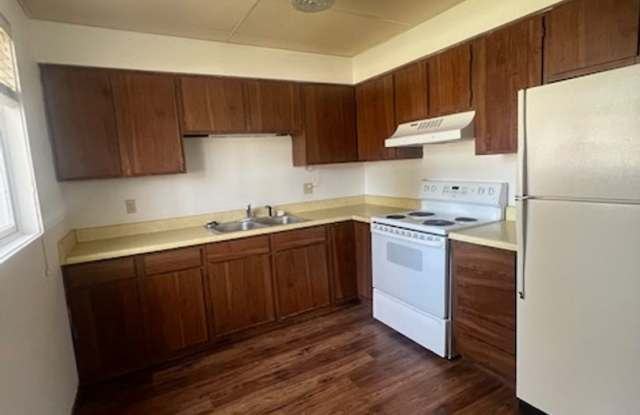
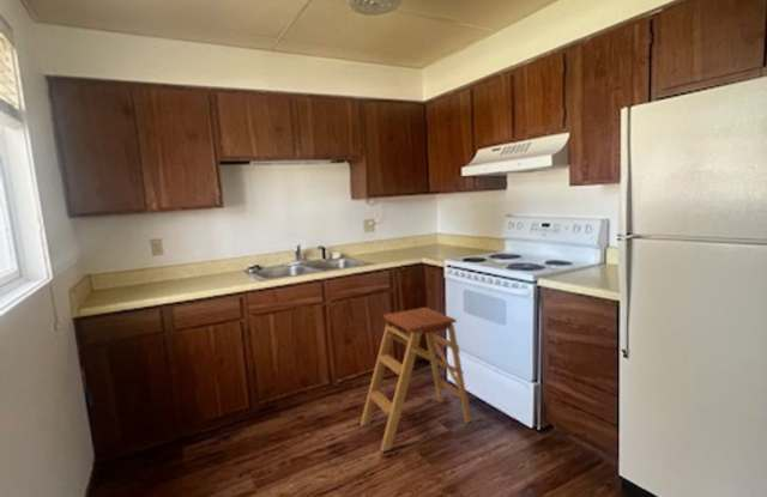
+ step ladder [360,307,472,453]
